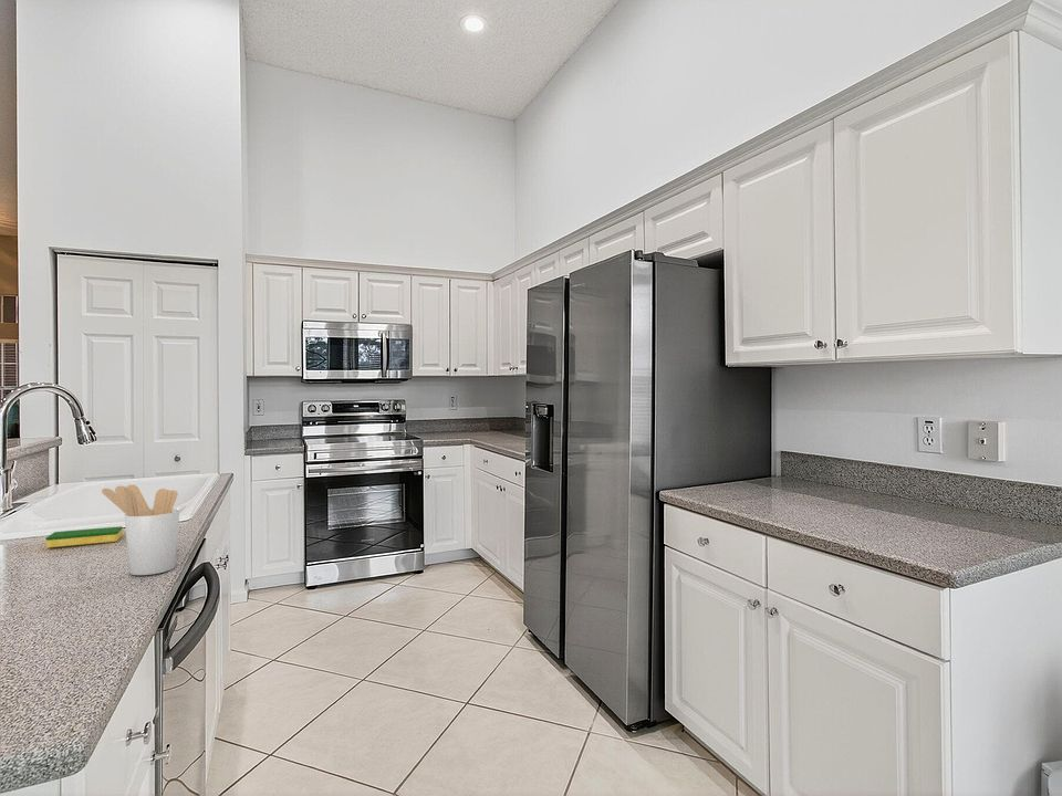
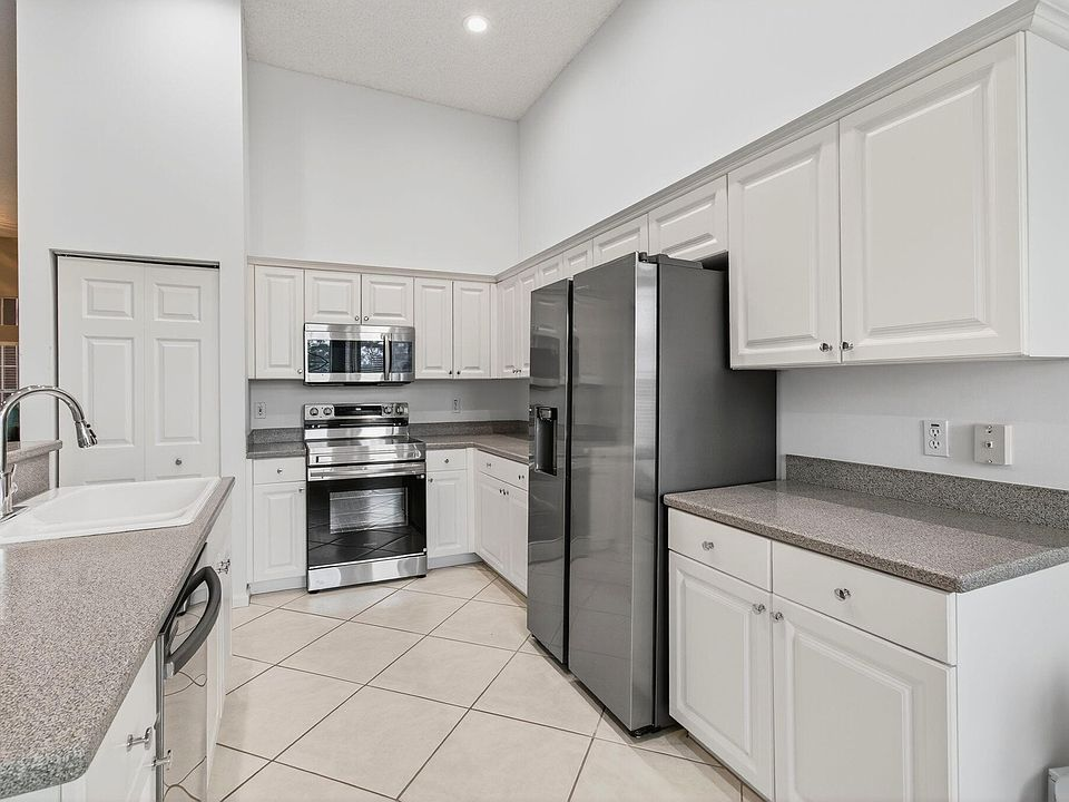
- utensil holder [101,483,180,576]
- dish sponge [44,525,124,548]
